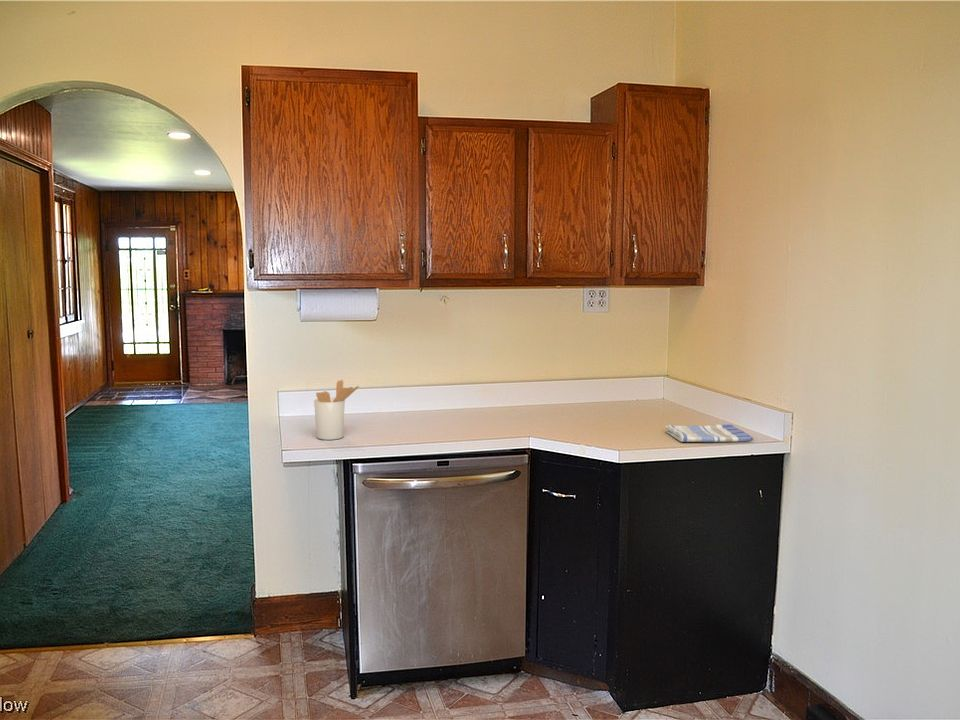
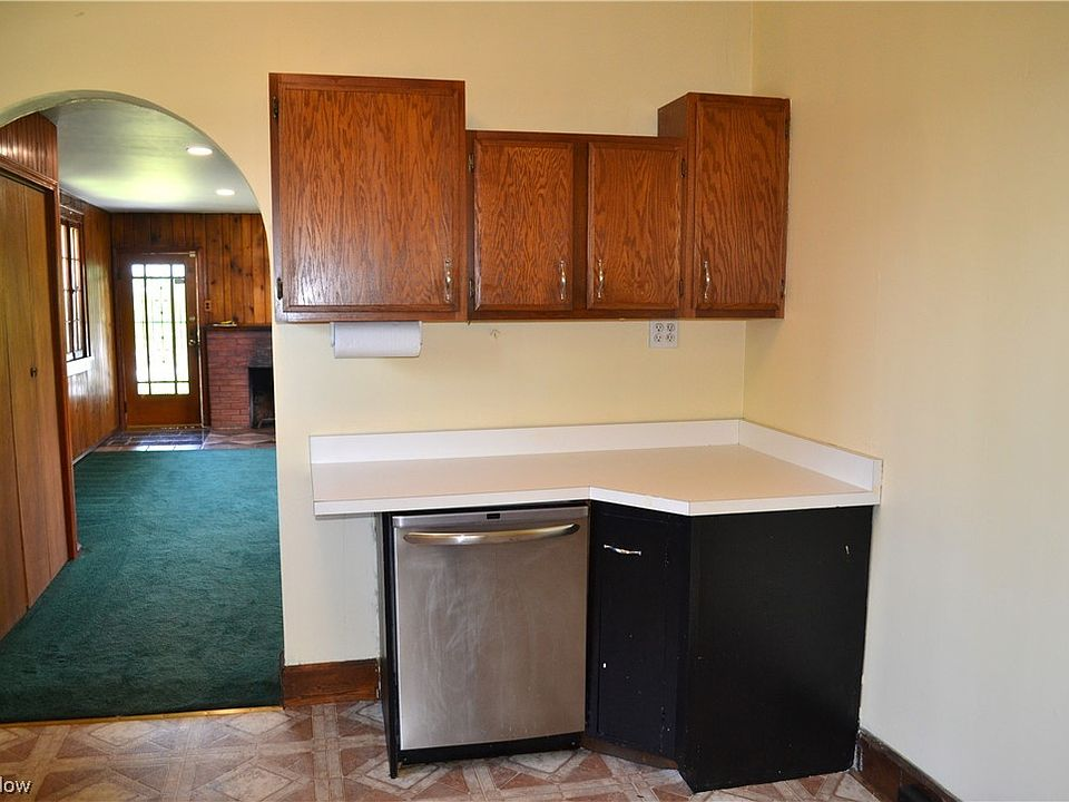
- utensil holder [313,379,360,441]
- dish towel [664,423,754,443]
